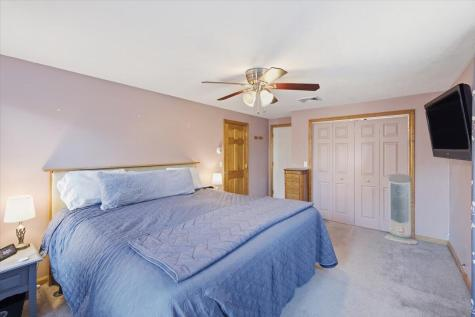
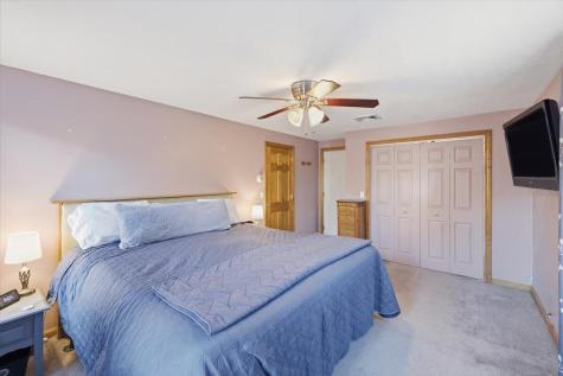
- air purifier [383,173,419,246]
